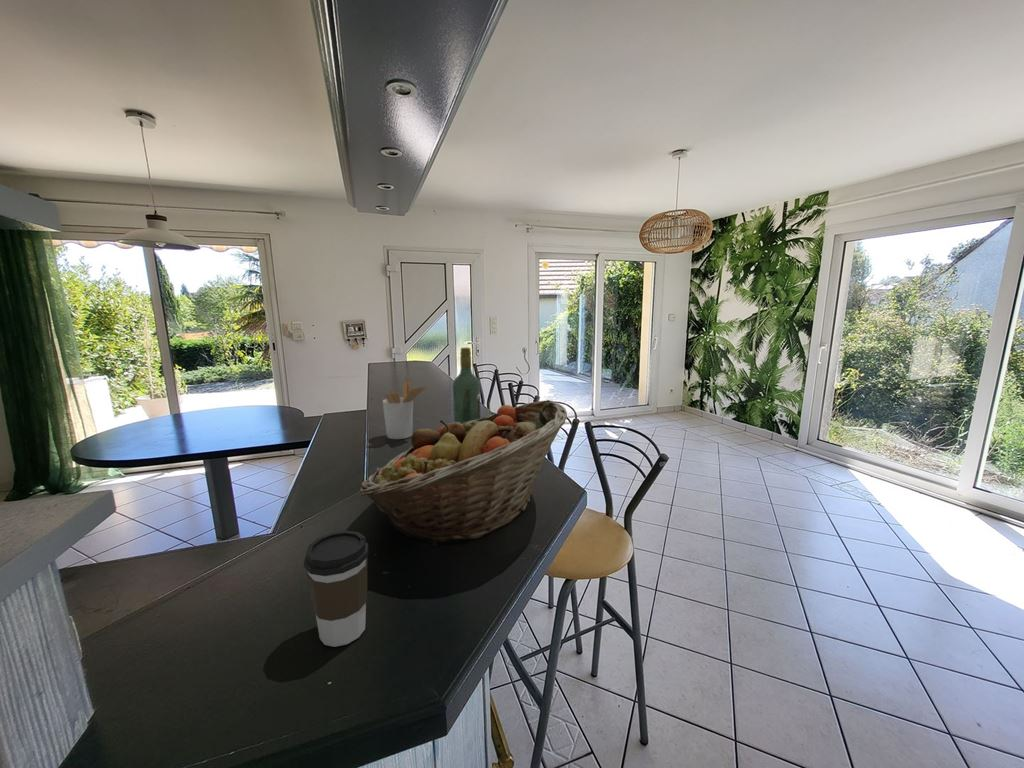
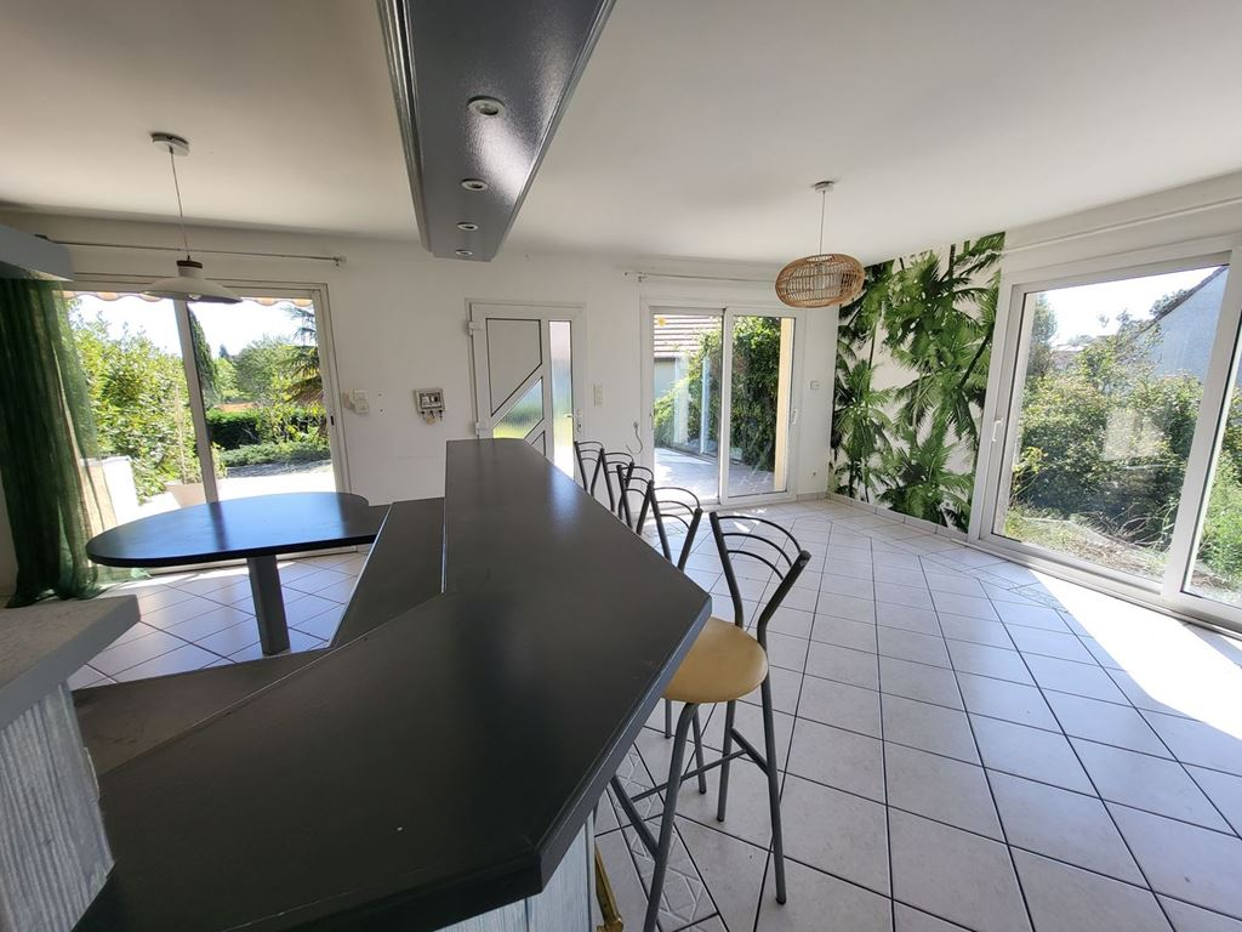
- wine bottle [451,346,481,424]
- coffee cup [303,530,370,648]
- utensil holder [382,379,428,440]
- fruit basket [359,399,568,547]
